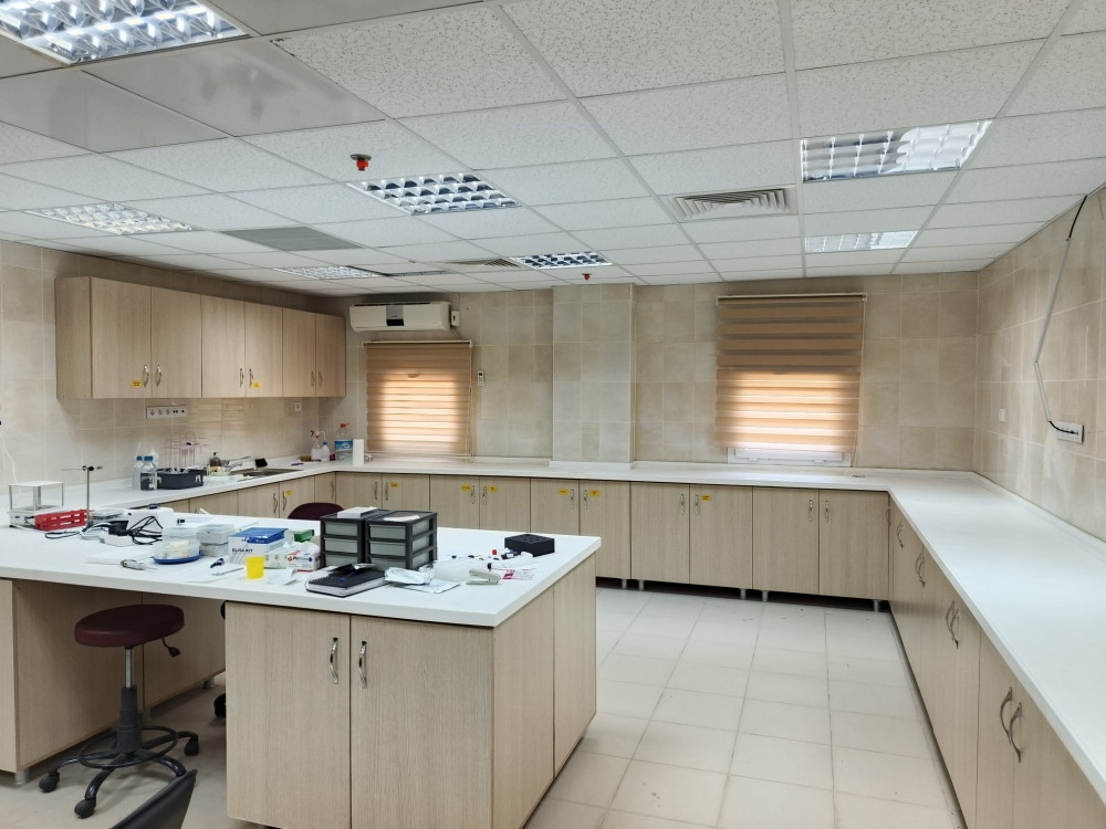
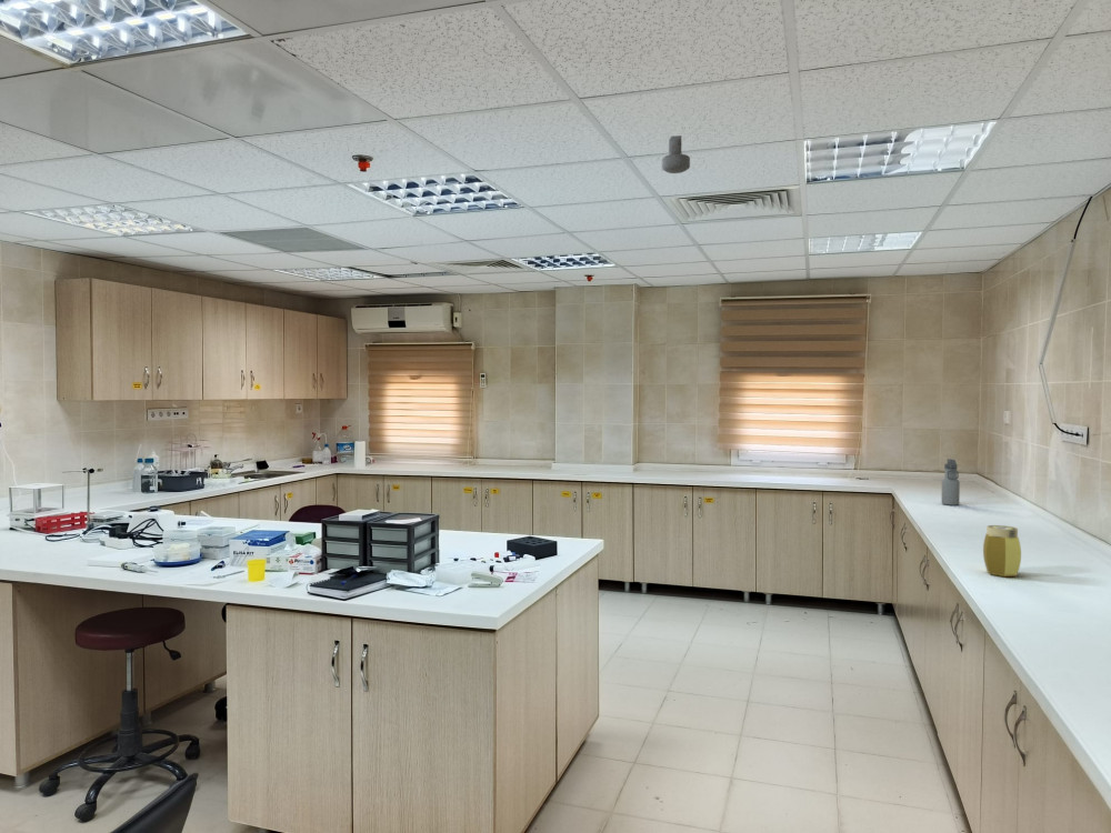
+ security camera [661,134,691,174]
+ jar [982,524,1022,578]
+ water bottle [940,458,961,506]
